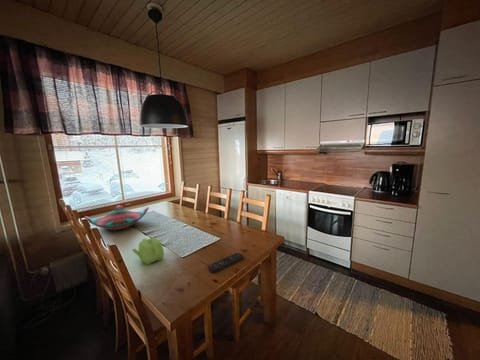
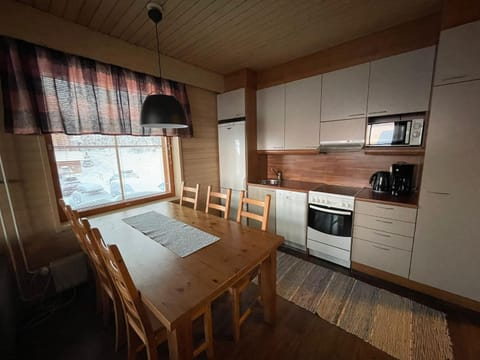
- decorative bowl [84,204,150,232]
- teapot [131,237,165,266]
- remote control [207,252,244,273]
